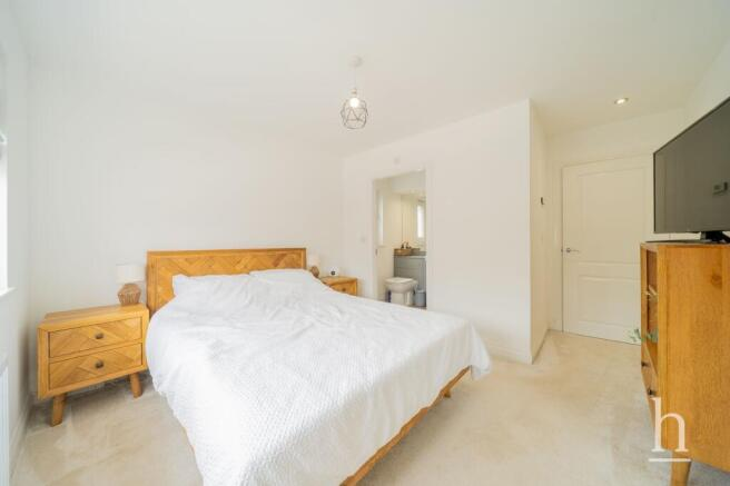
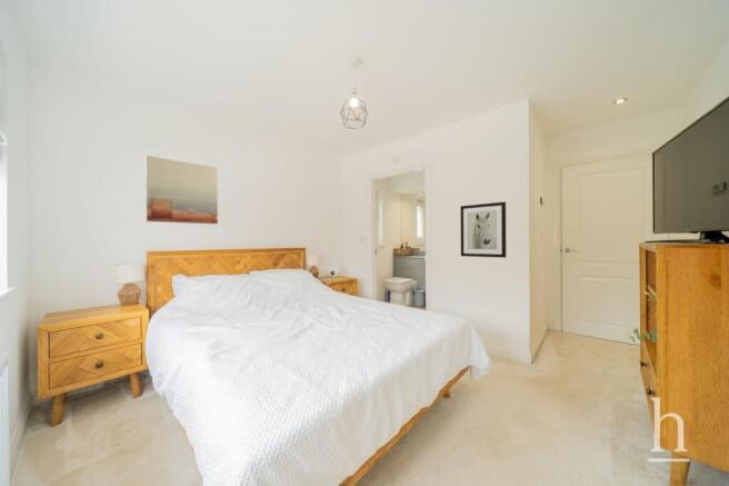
+ wall art [144,155,219,225]
+ wall art [459,201,507,259]
